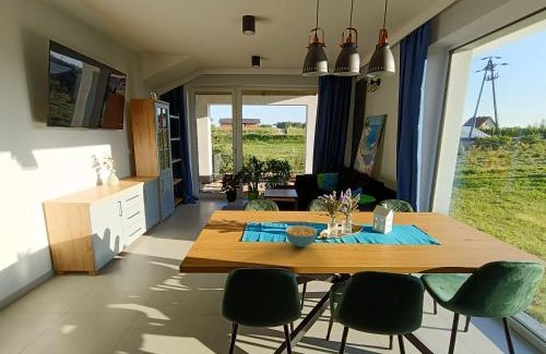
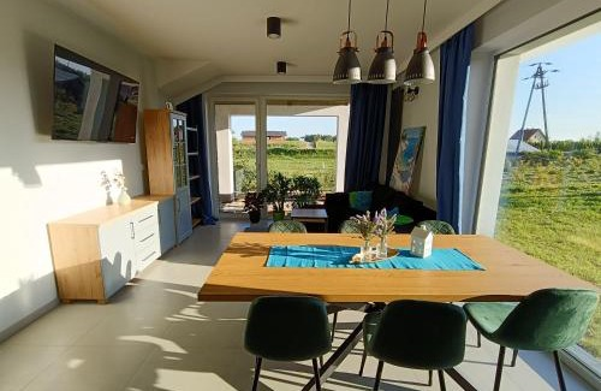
- cereal bowl [284,224,319,248]
